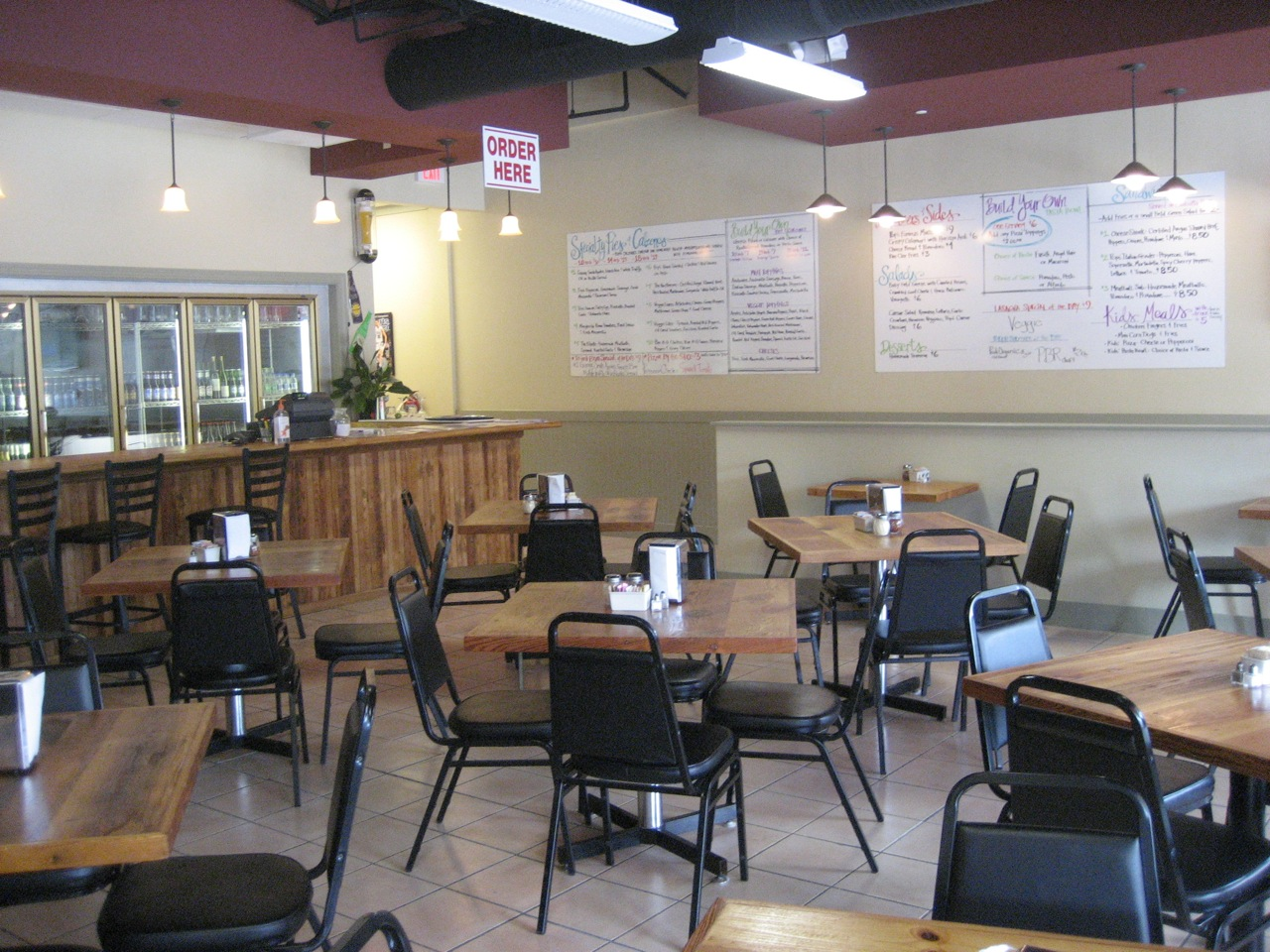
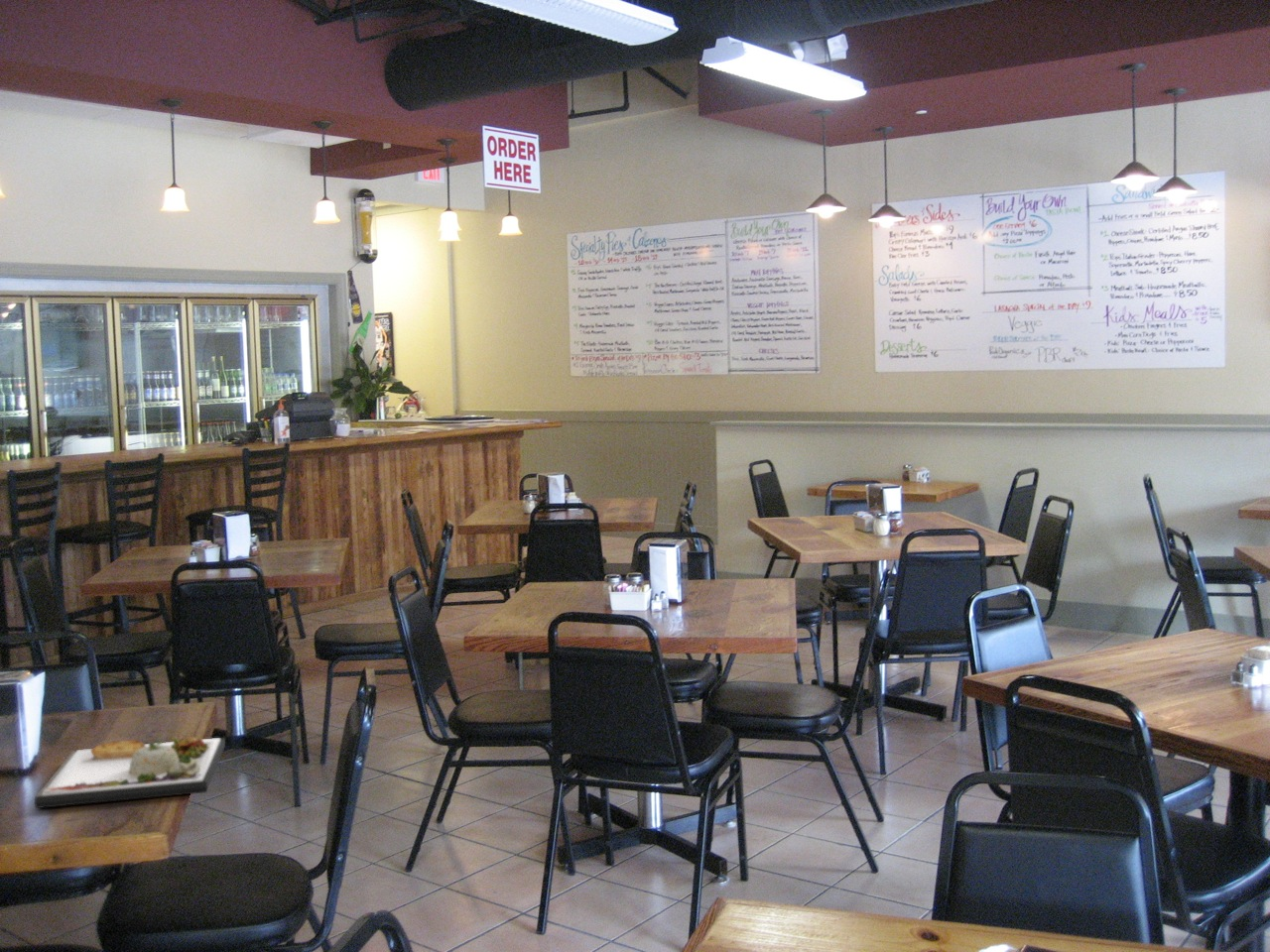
+ dinner plate [34,736,226,809]
